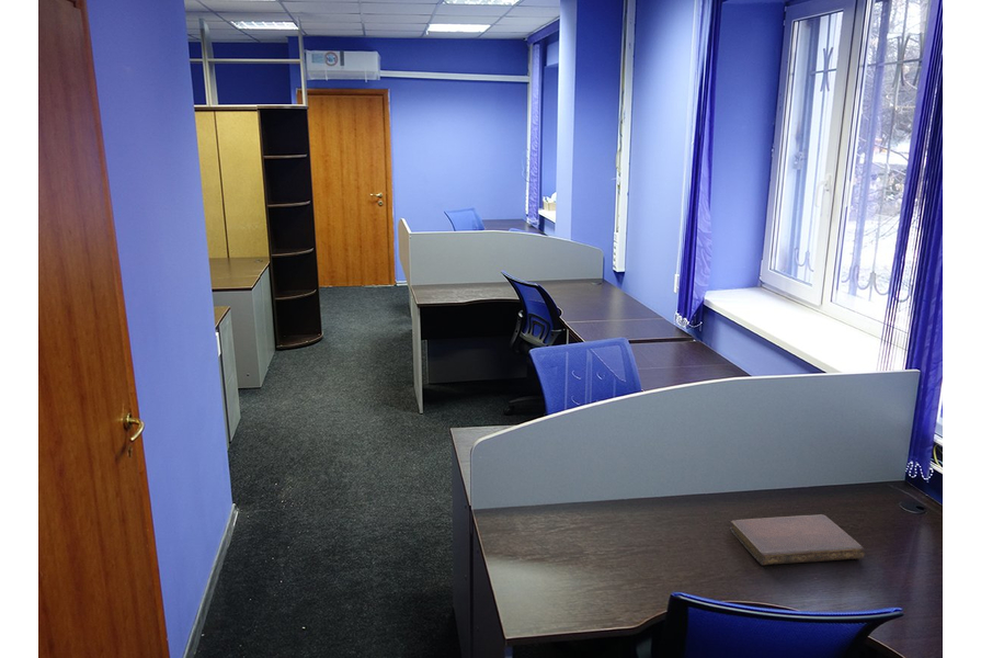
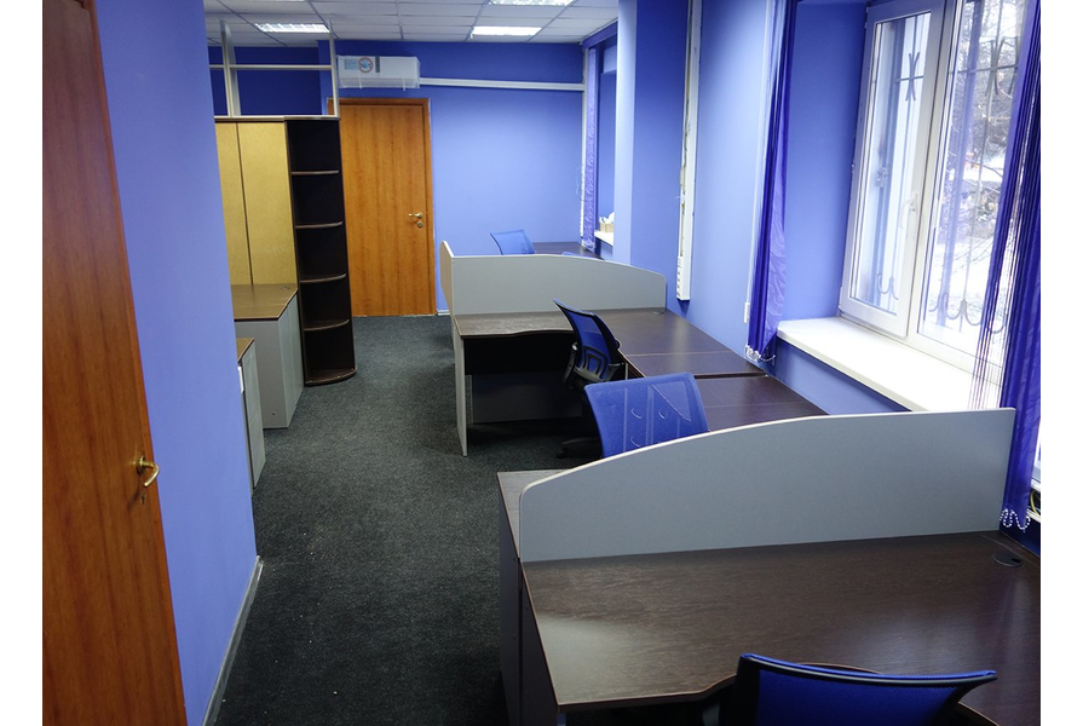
- notebook [729,513,866,566]
